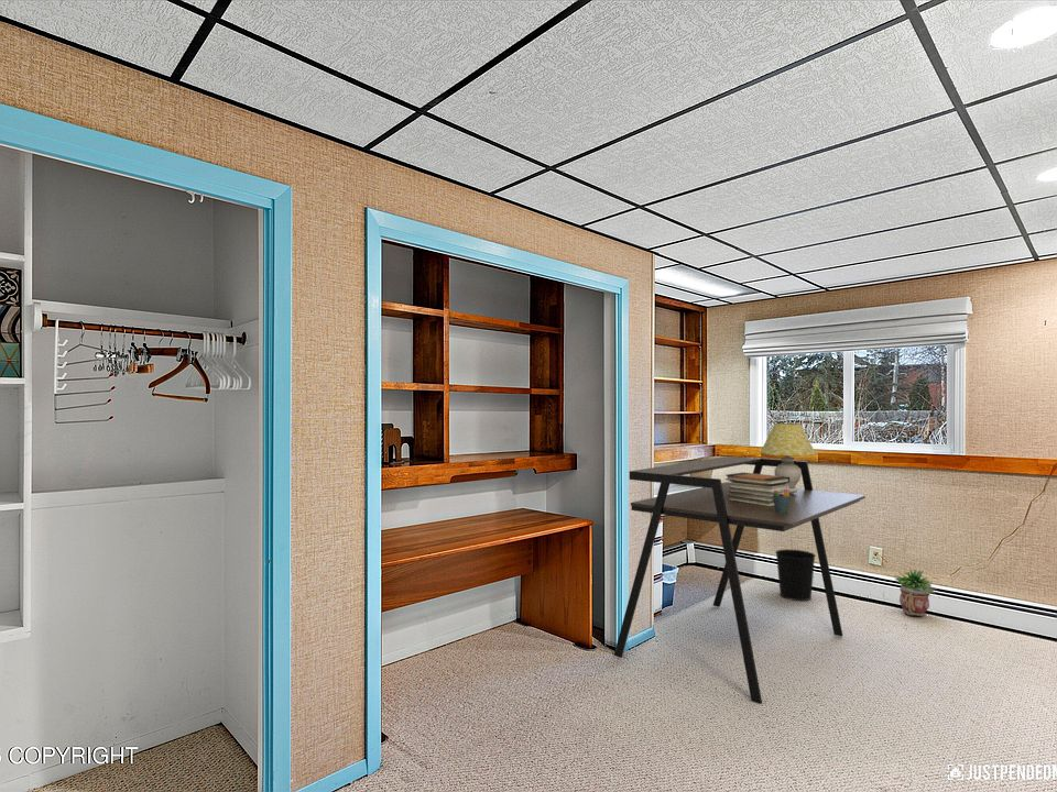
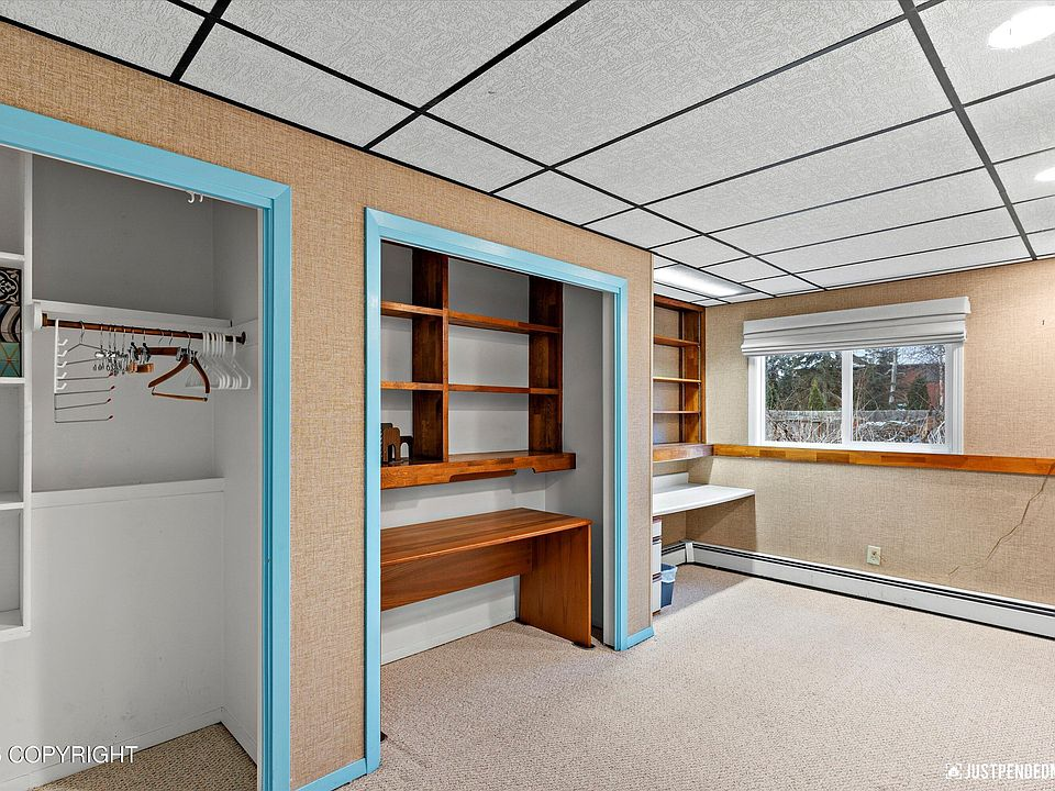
- desk [613,455,867,705]
- potted plant [892,568,938,617]
- book stack [724,472,789,507]
- table lamp [760,422,817,494]
- wastebasket [774,548,817,602]
- pen holder [773,485,791,514]
